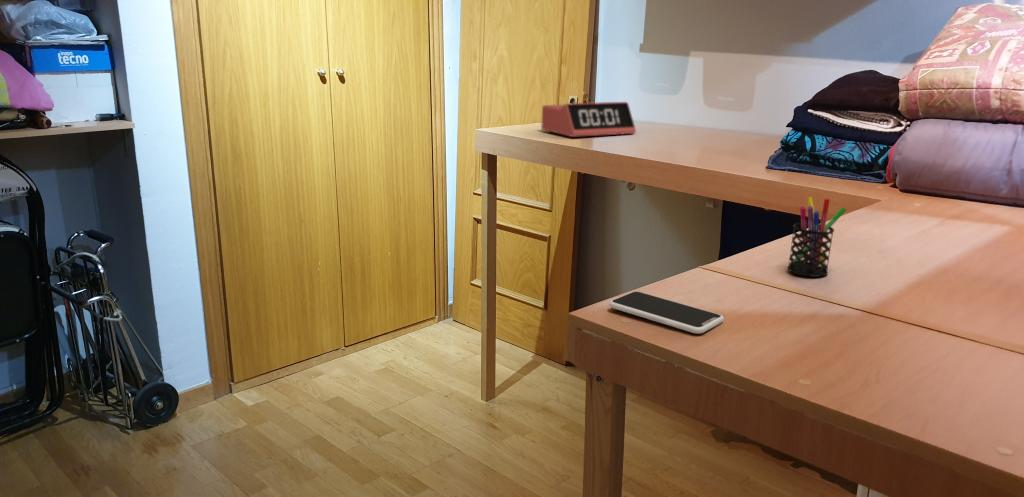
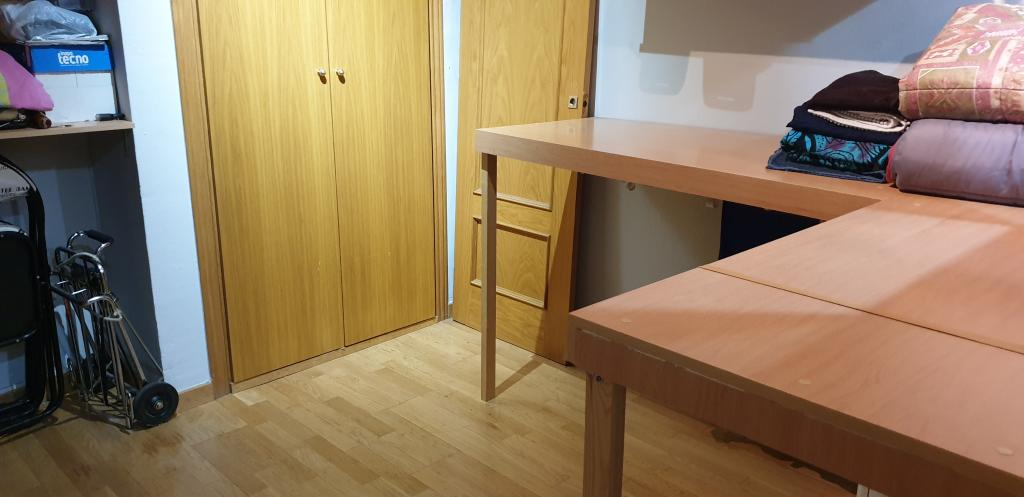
- alarm clock [540,101,637,138]
- smartphone [608,290,725,335]
- pen holder [786,196,847,278]
